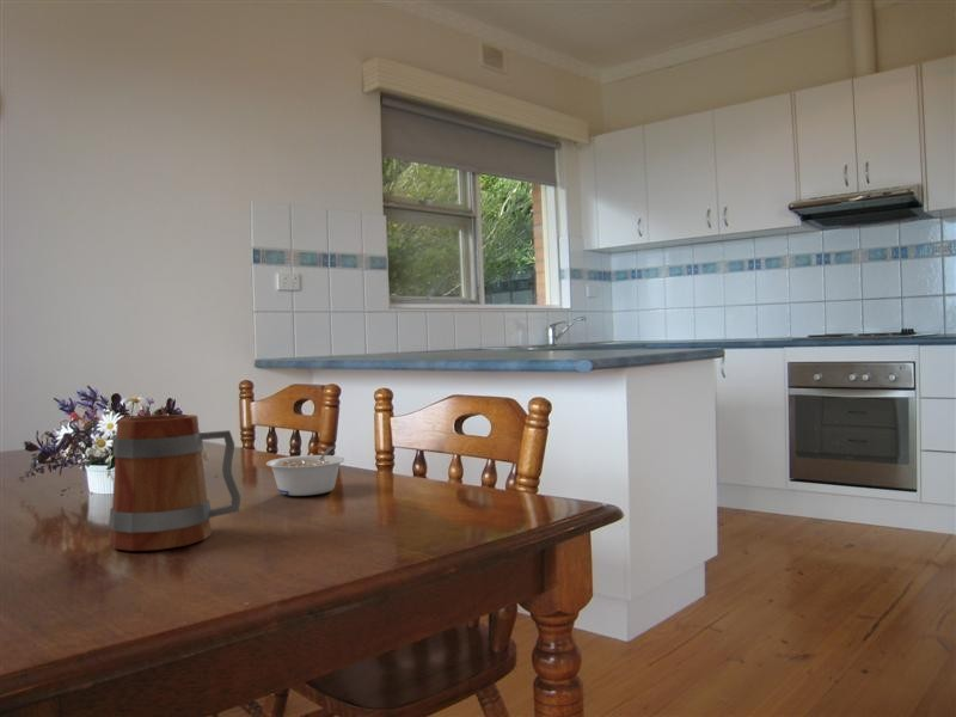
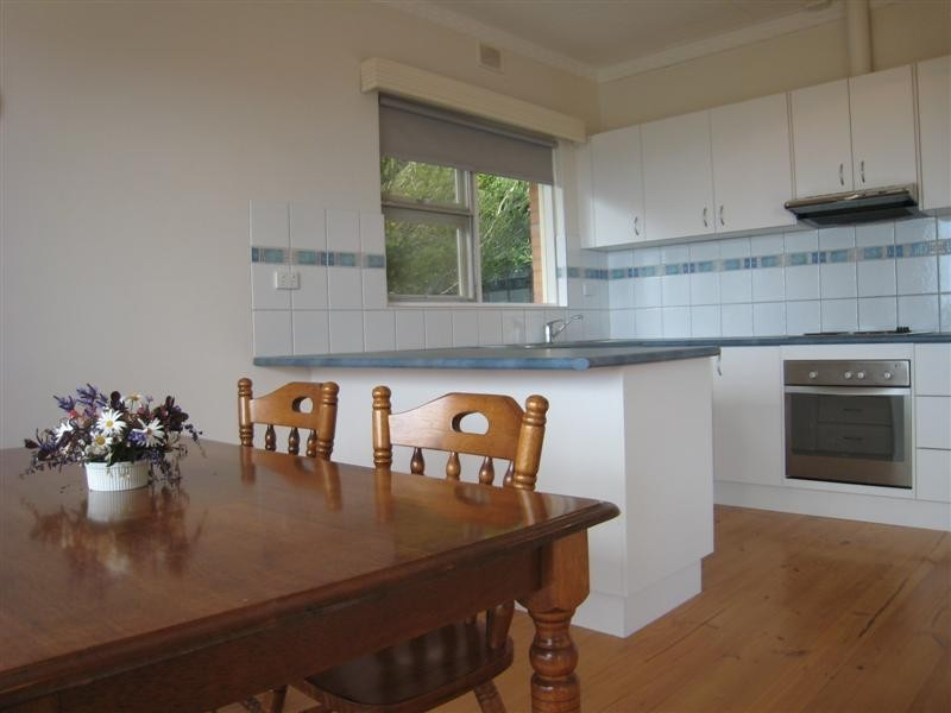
- legume [265,446,347,497]
- mug [108,413,241,552]
